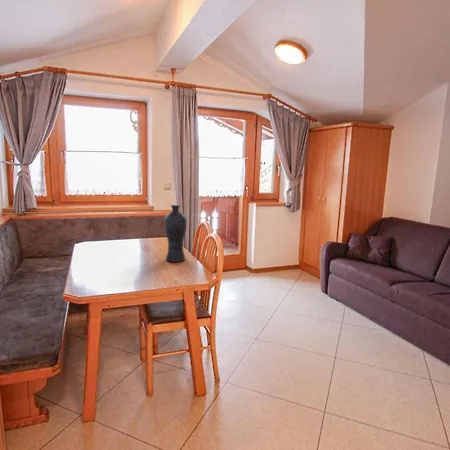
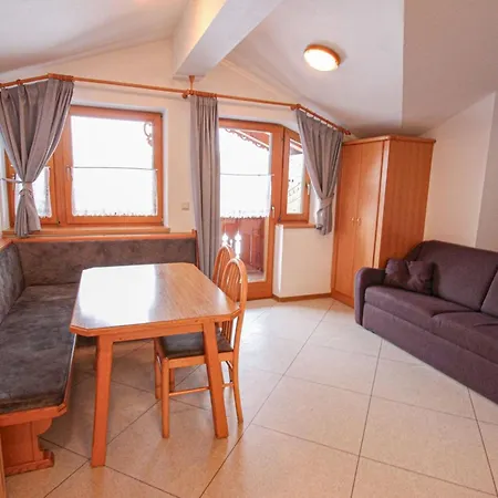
- vase [163,204,188,263]
